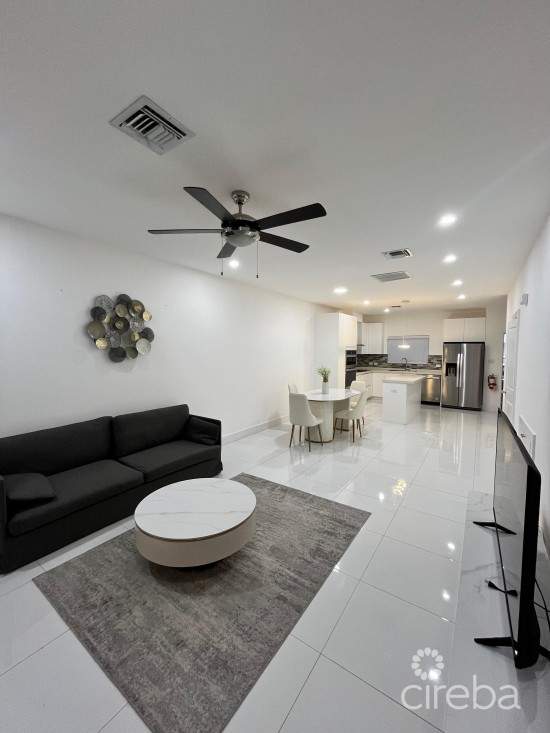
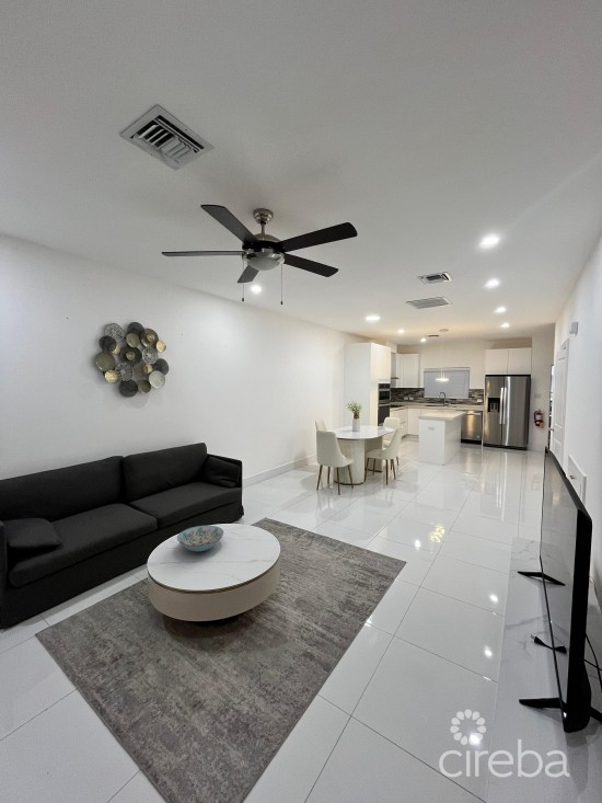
+ decorative bowl [176,525,224,552]
